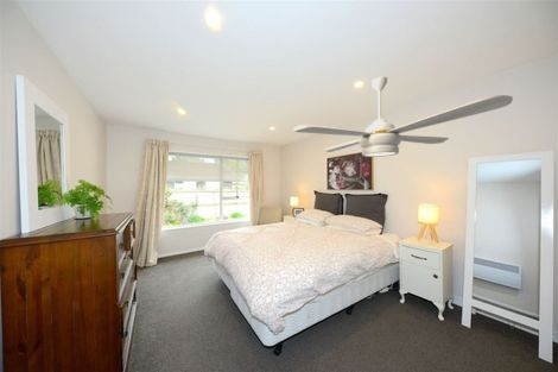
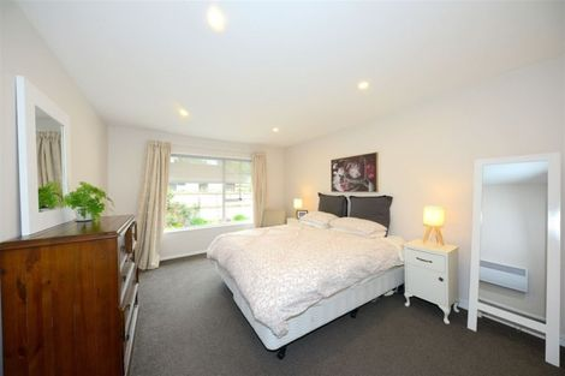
- ceiling fan [292,76,514,158]
